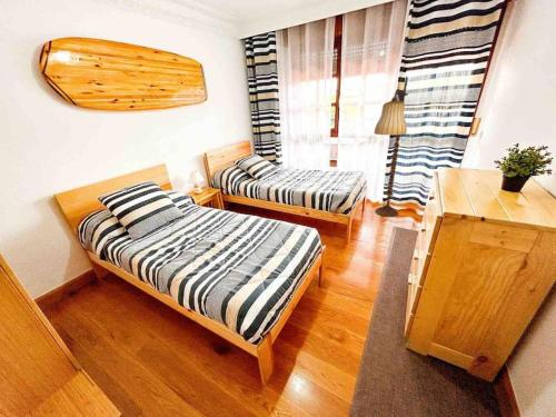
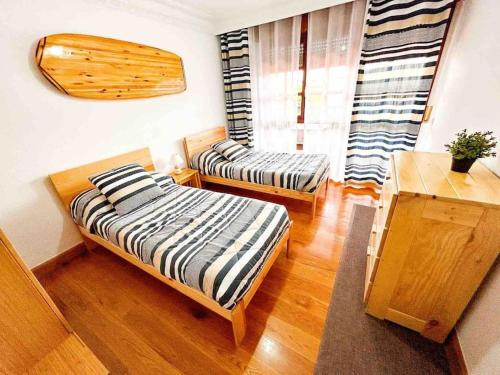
- floor lamp [374,76,409,218]
